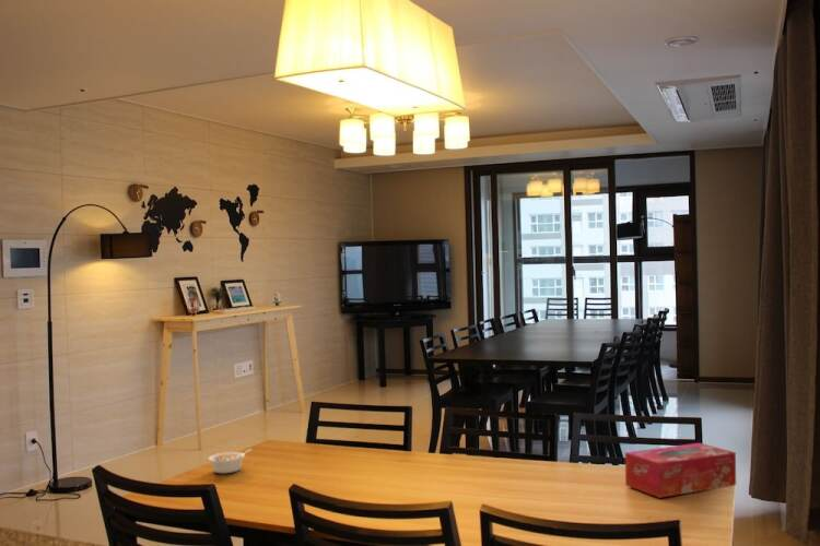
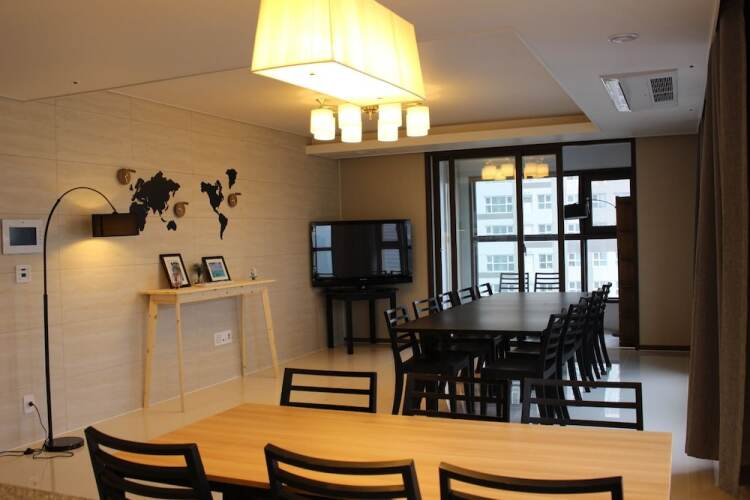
- legume [207,448,253,474]
- tissue box [624,442,737,499]
